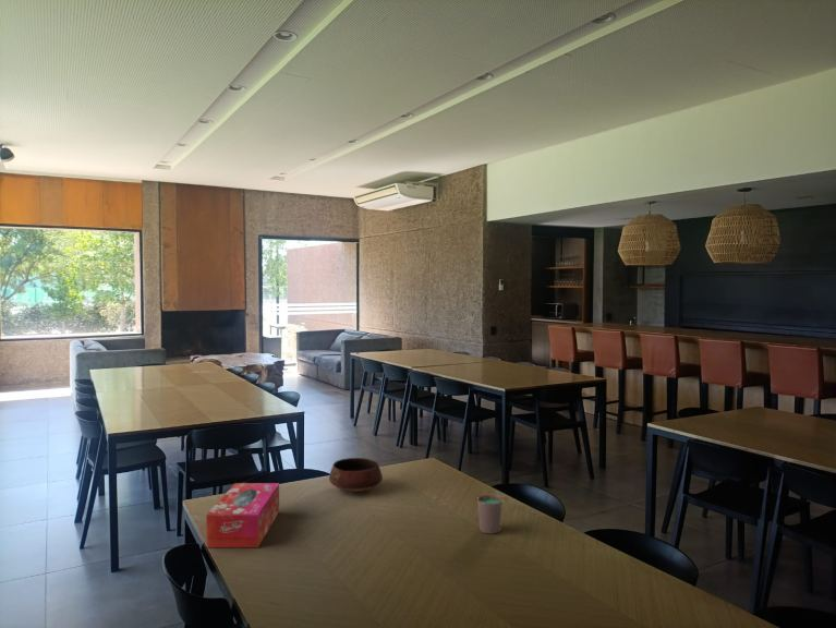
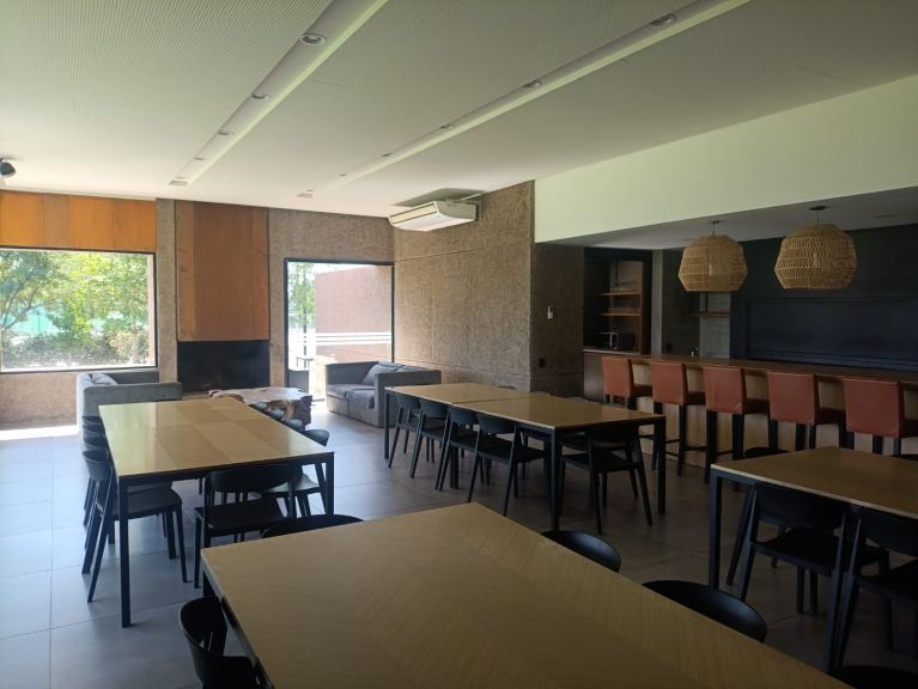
- bowl [328,457,384,493]
- tissue box [205,482,280,548]
- cup [476,494,504,535]
